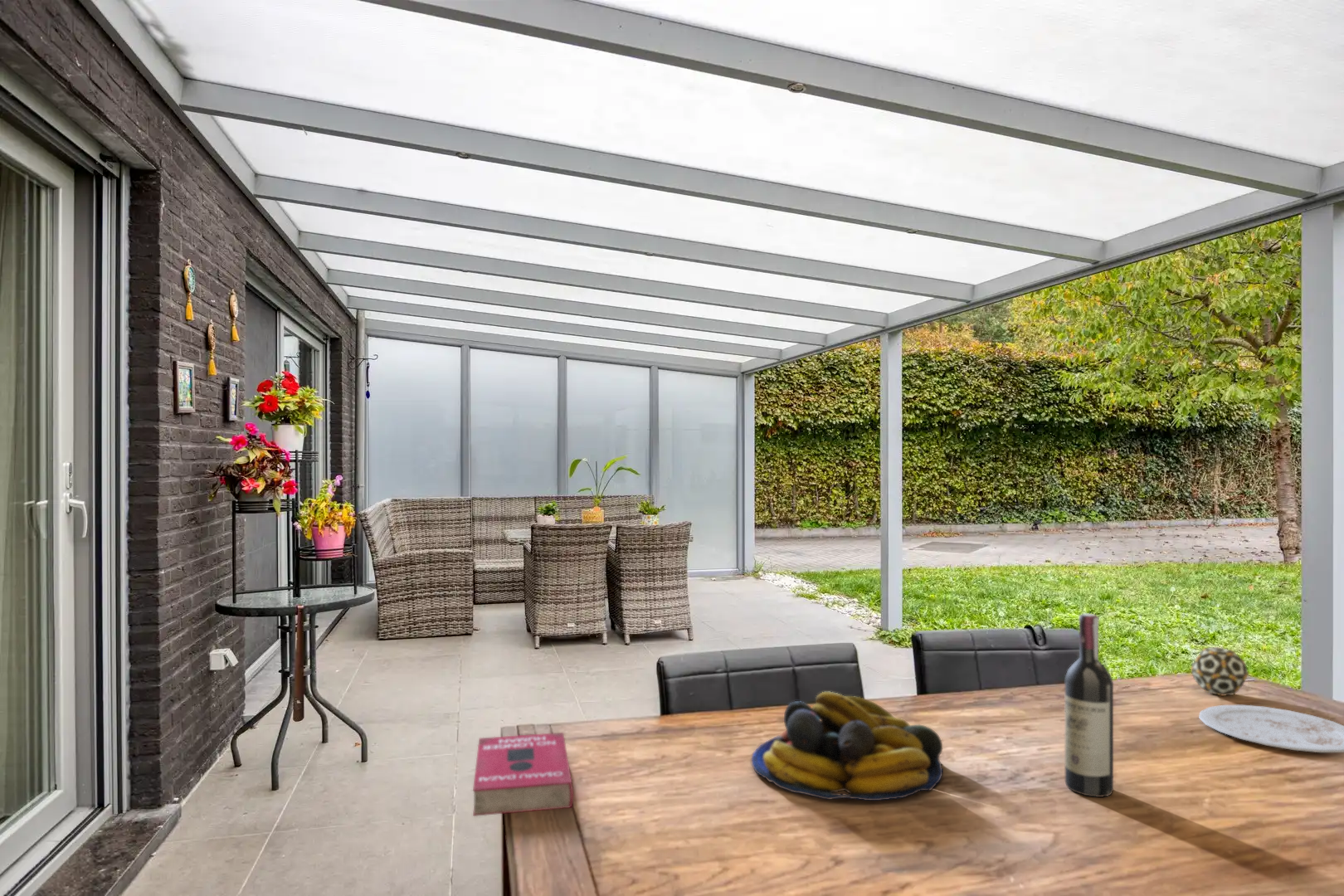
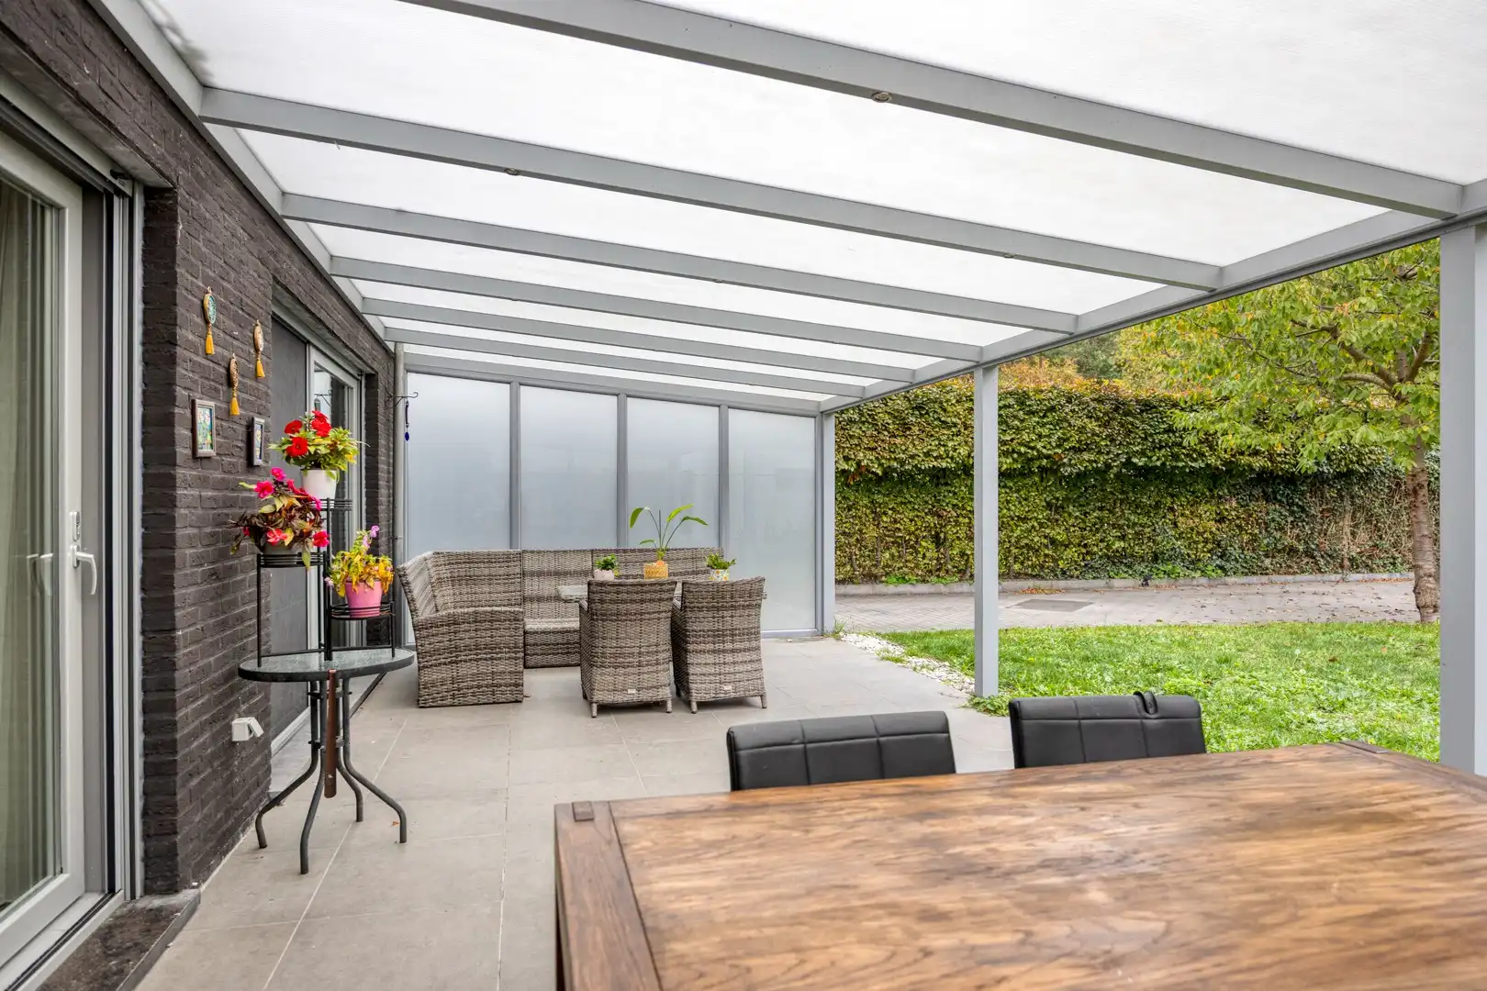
- fruit bowl [751,691,944,801]
- plate [1198,704,1344,753]
- wine bottle [1064,613,1114,798]
- decorative ball [1190,646,1249,697]
- book [472,732,574,817]
